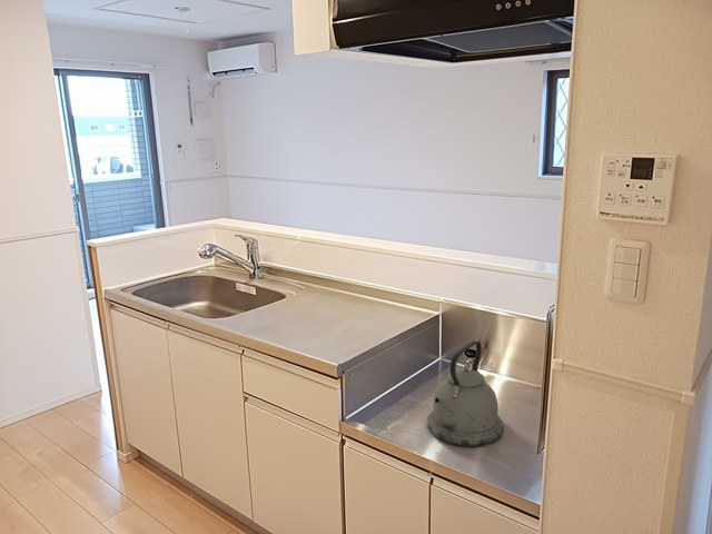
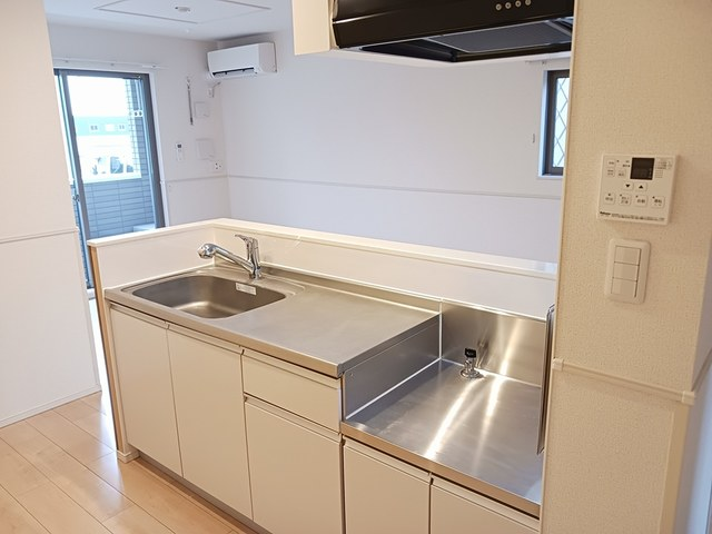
- kettle [426,339,505,447]
